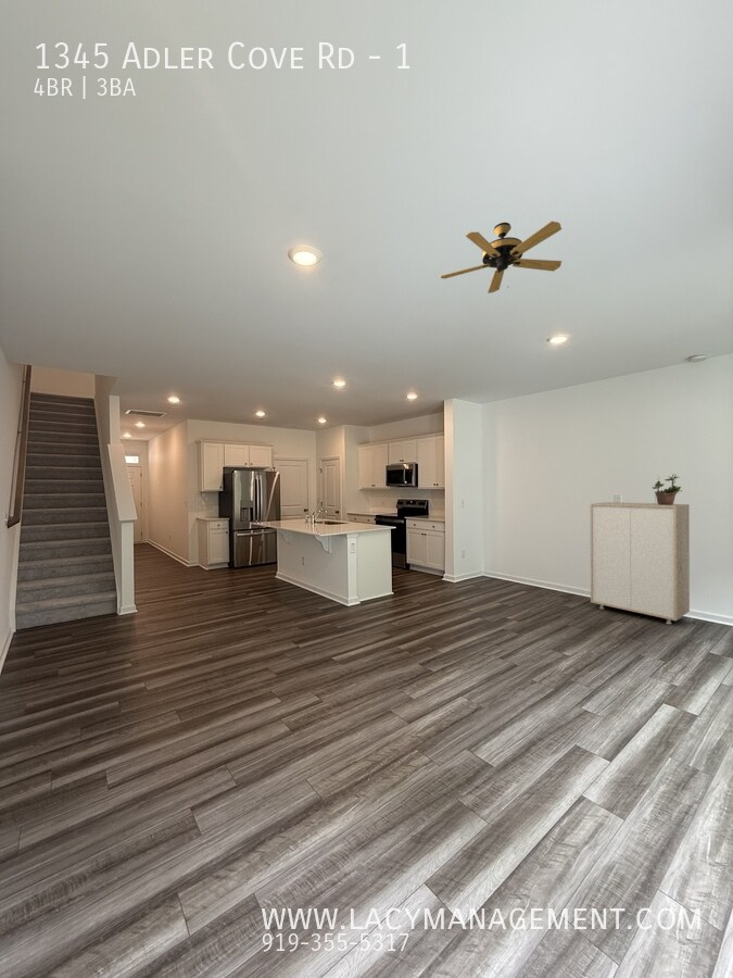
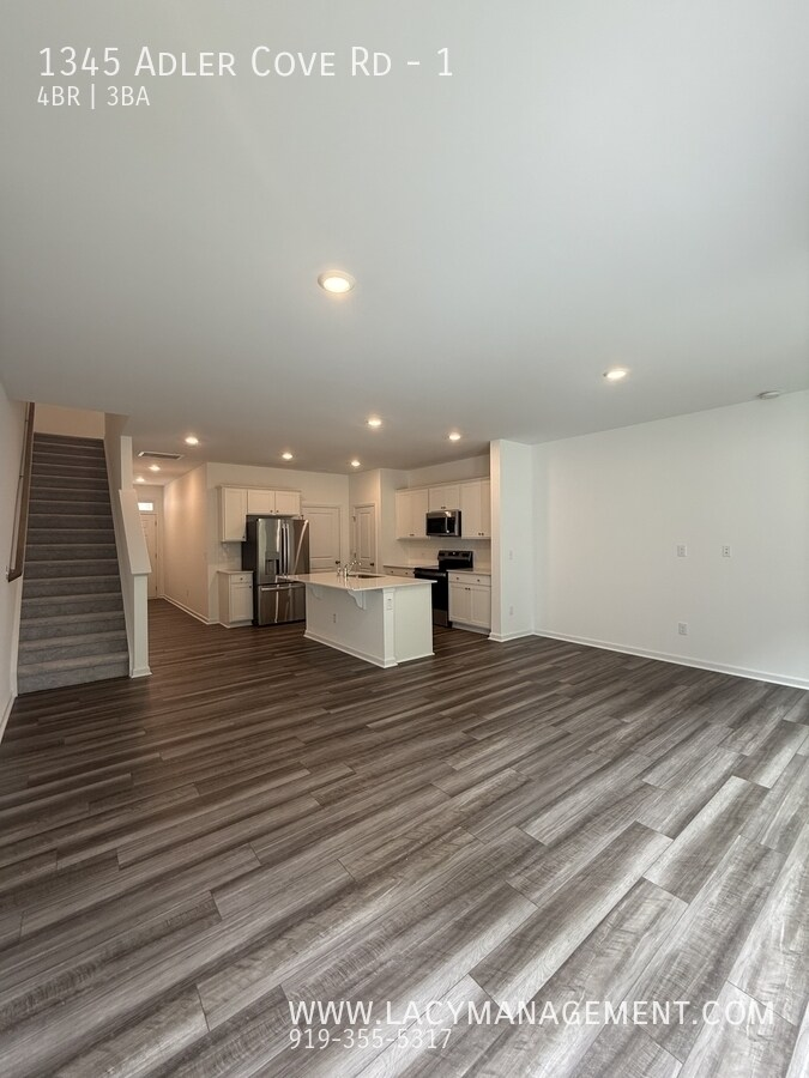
- potted plant [652,473,683,505]
- storage cabinet [590,501,691,625]
- ceiling fan [440,221,563,294]
